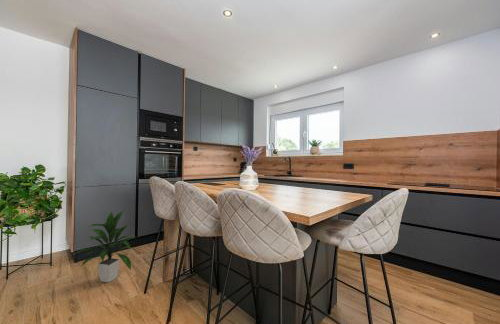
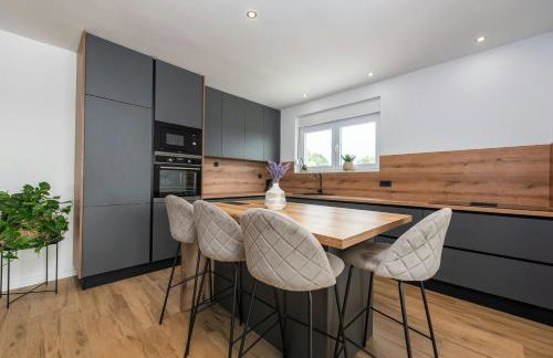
- indoor plant [73,209,136,283]
